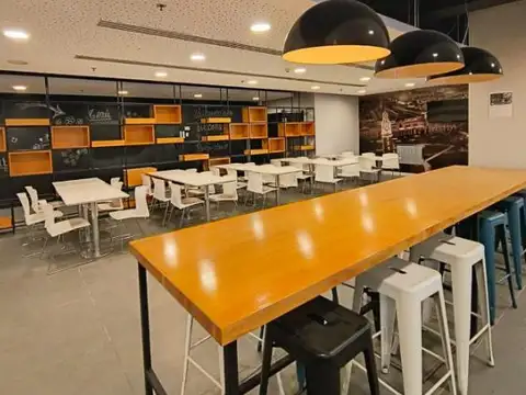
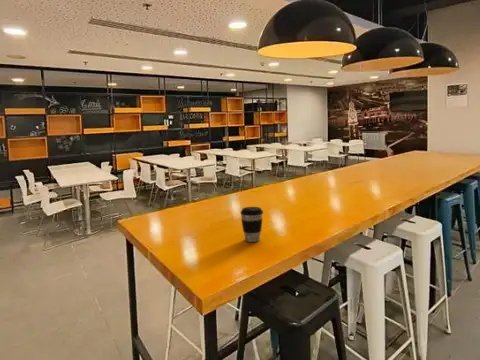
+ coffee cup [240,206,264,243]
